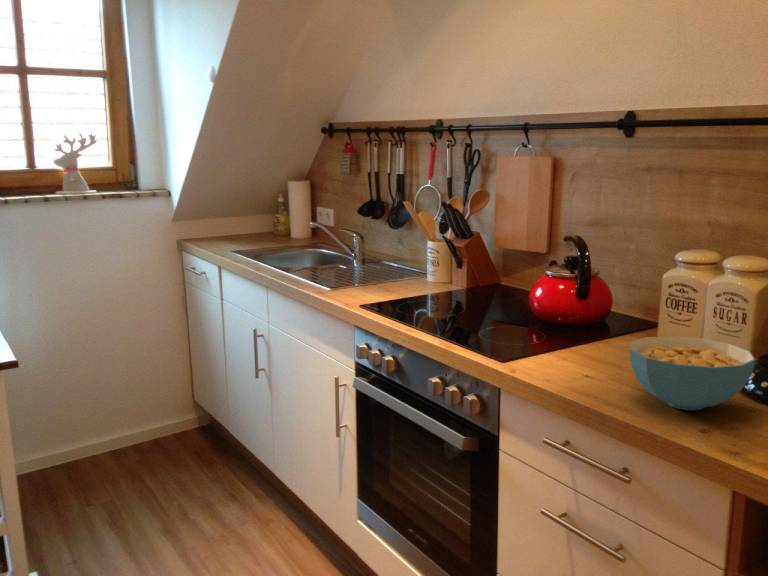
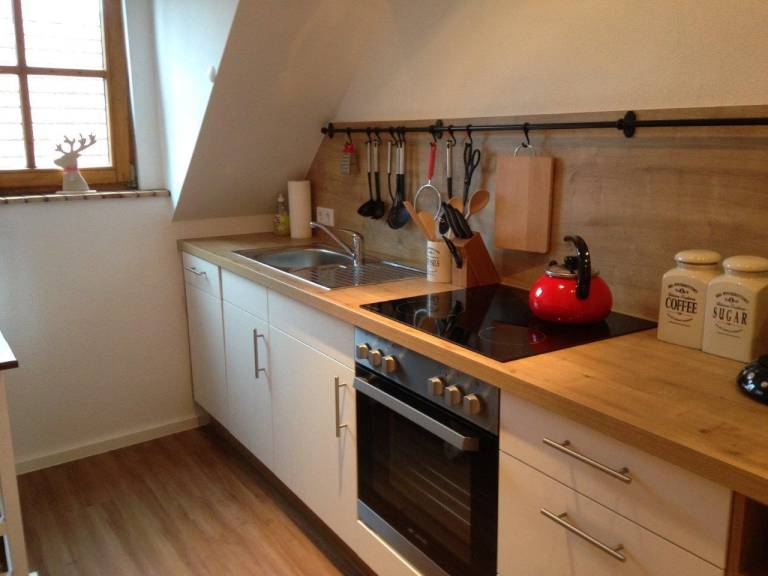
- cereal bowl [629,335,756,411]
